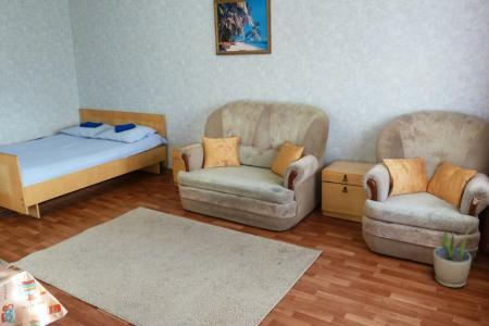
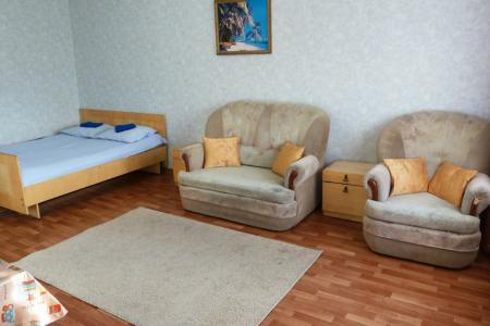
- potted plant [432,227,473,289]
